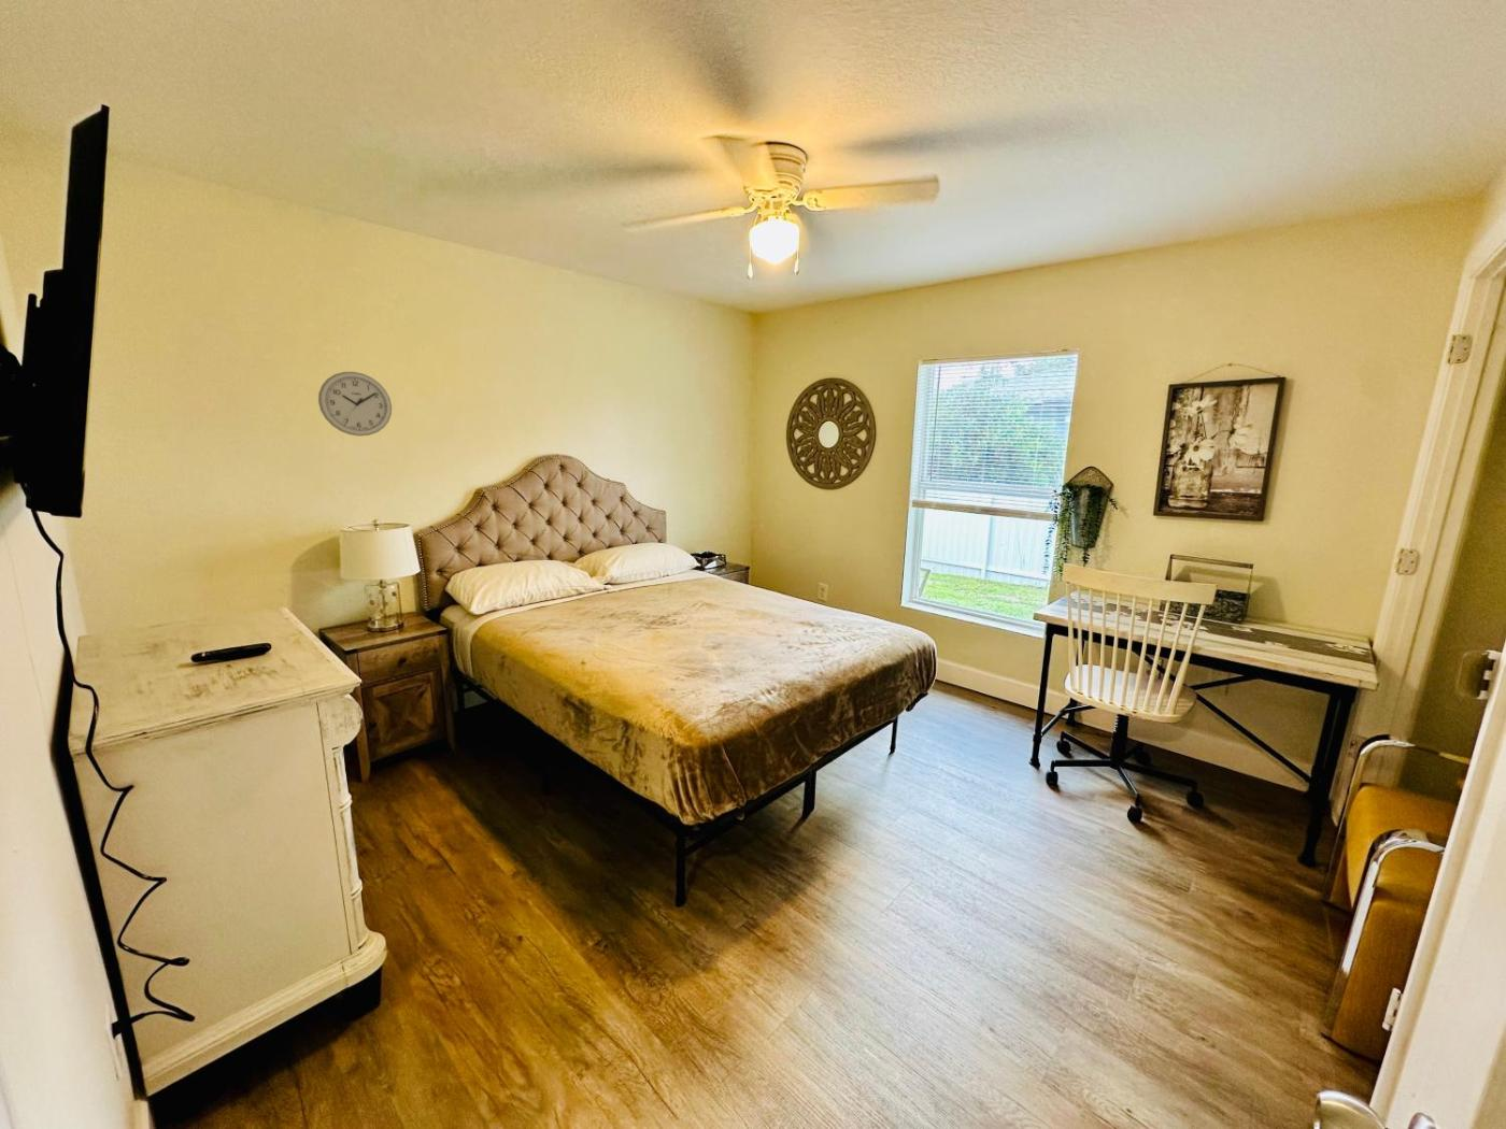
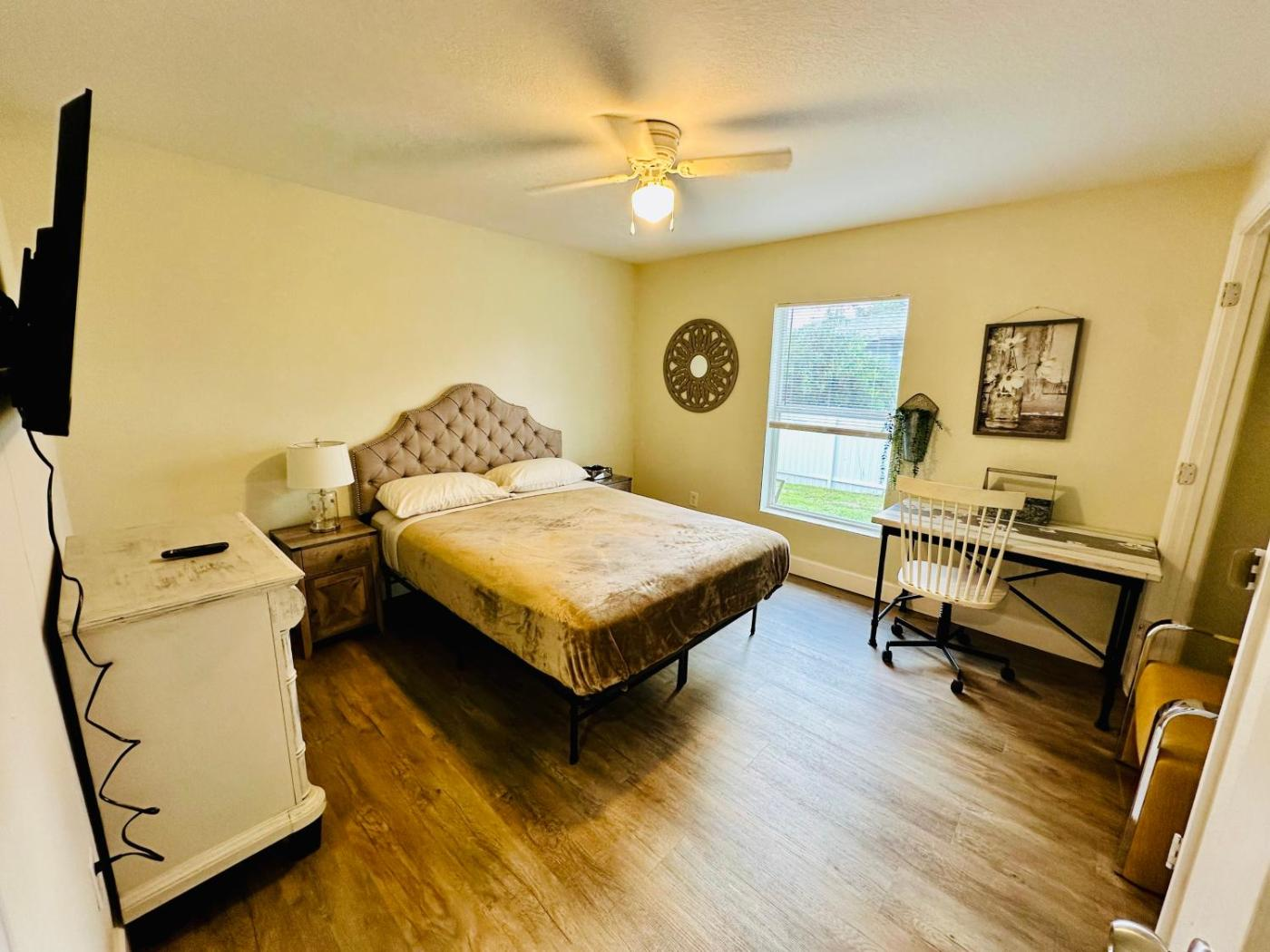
- wall clock [318,371,393,438]
